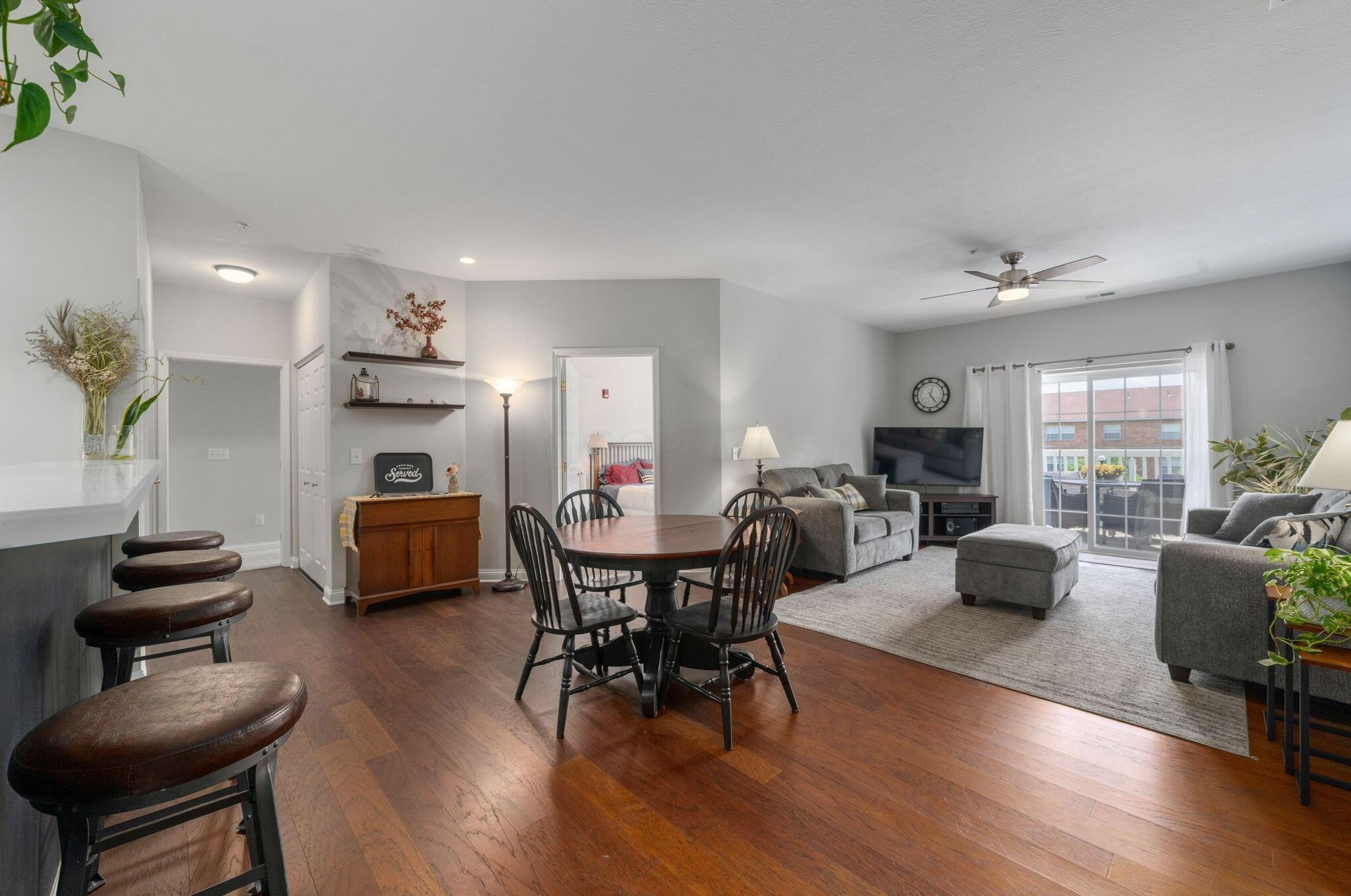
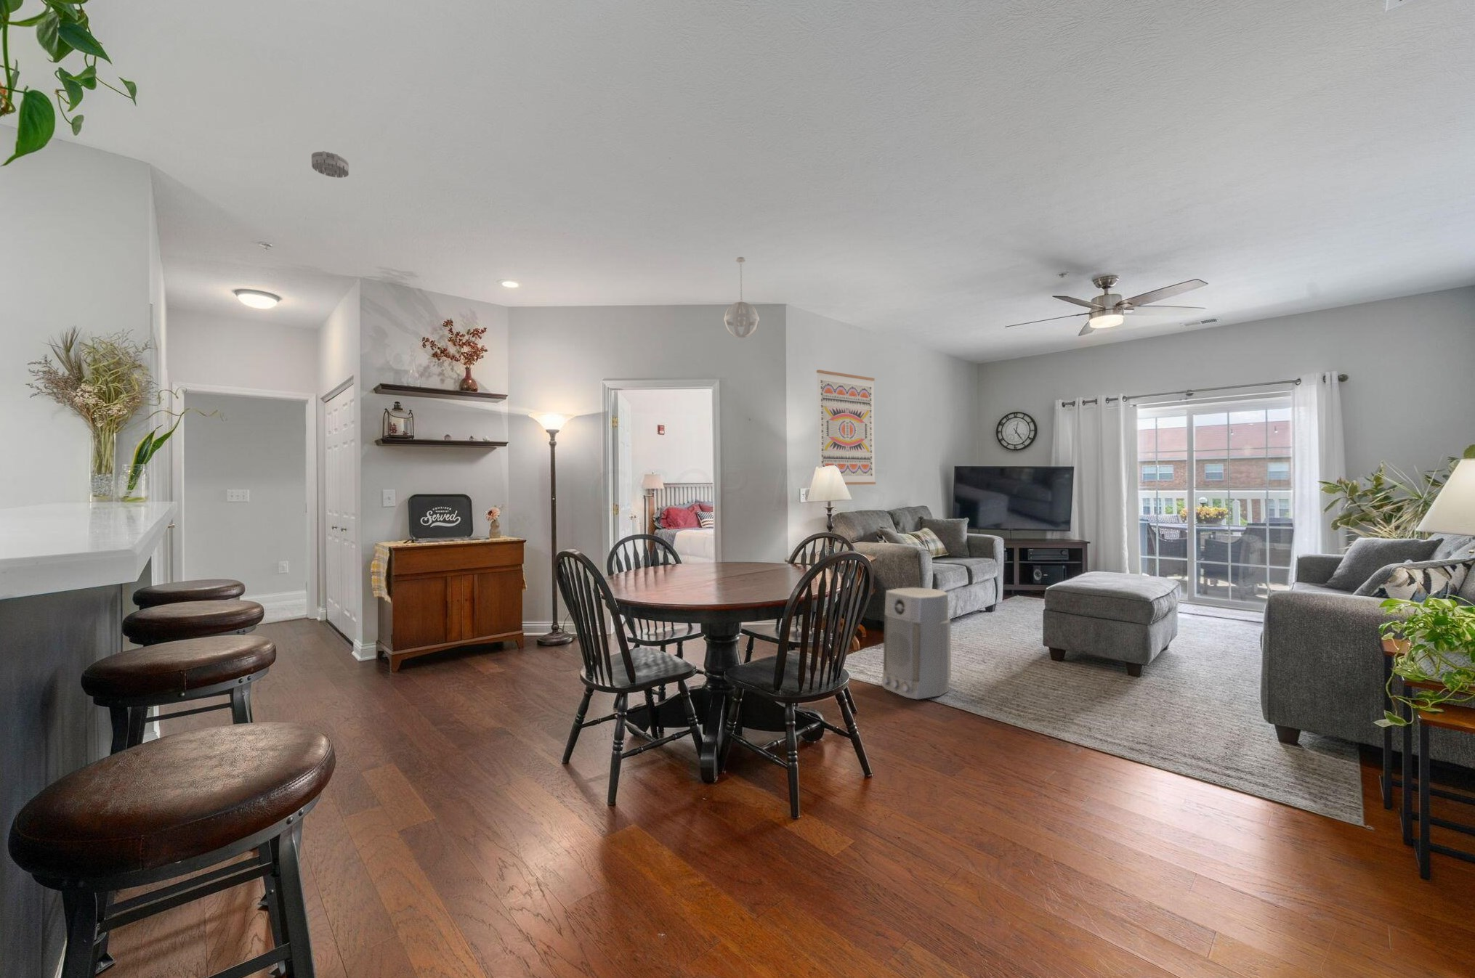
+ pendant light [723,257,760,339]
+ smoke detector [311,151,349,179]
+ wall art [816,369,877,486]
+ air purifier [881,586,952,700]
